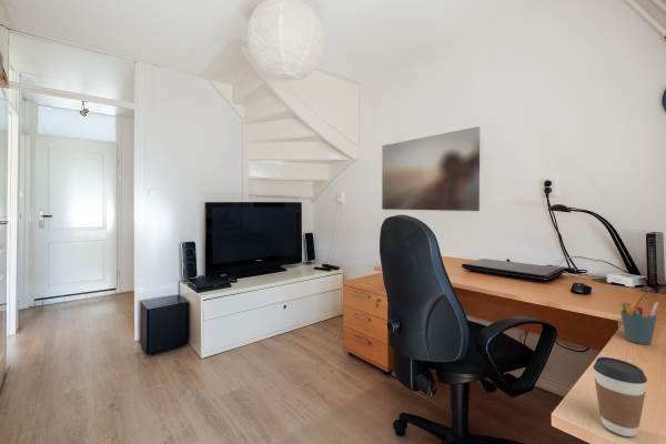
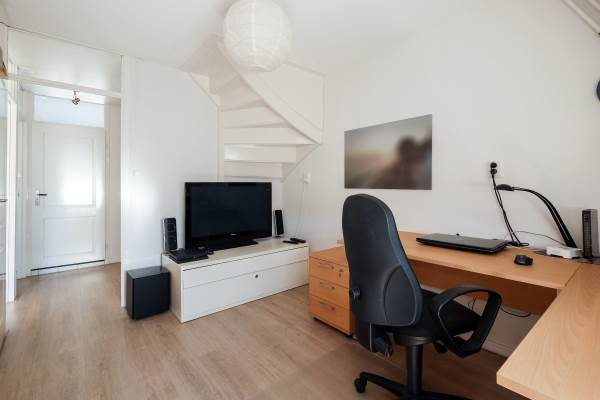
- coffee cup [593,356,648,437]
- pen holder [619,301,659,345]
